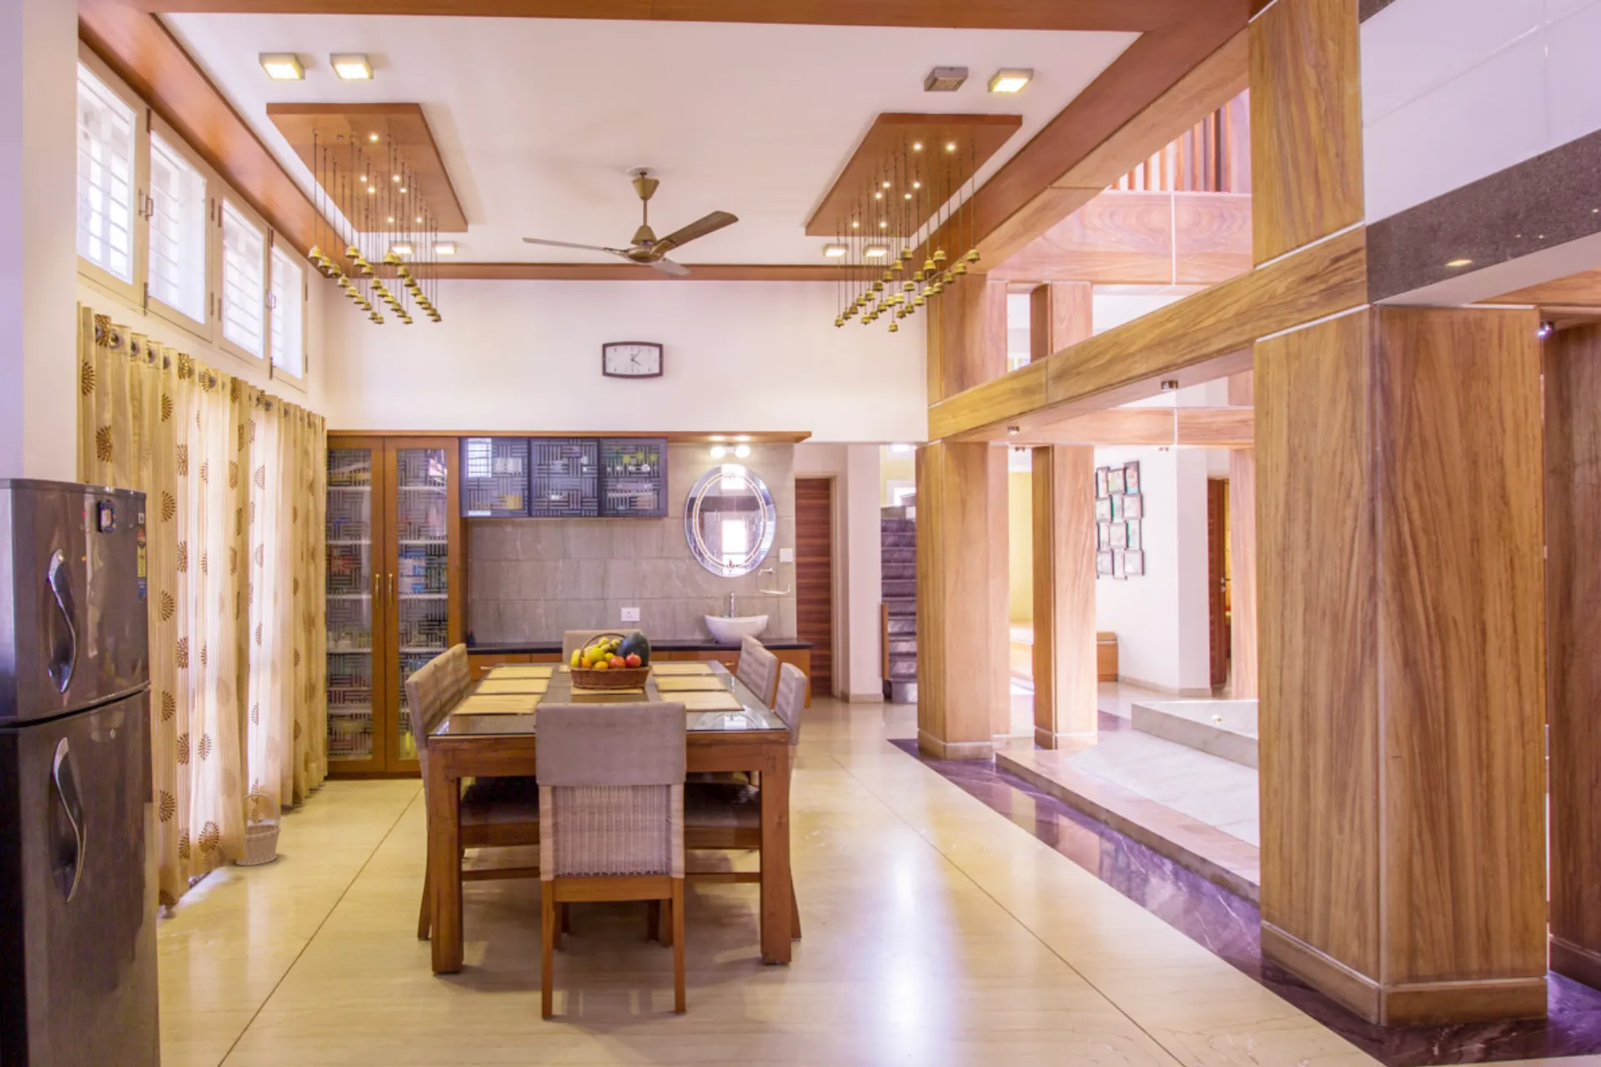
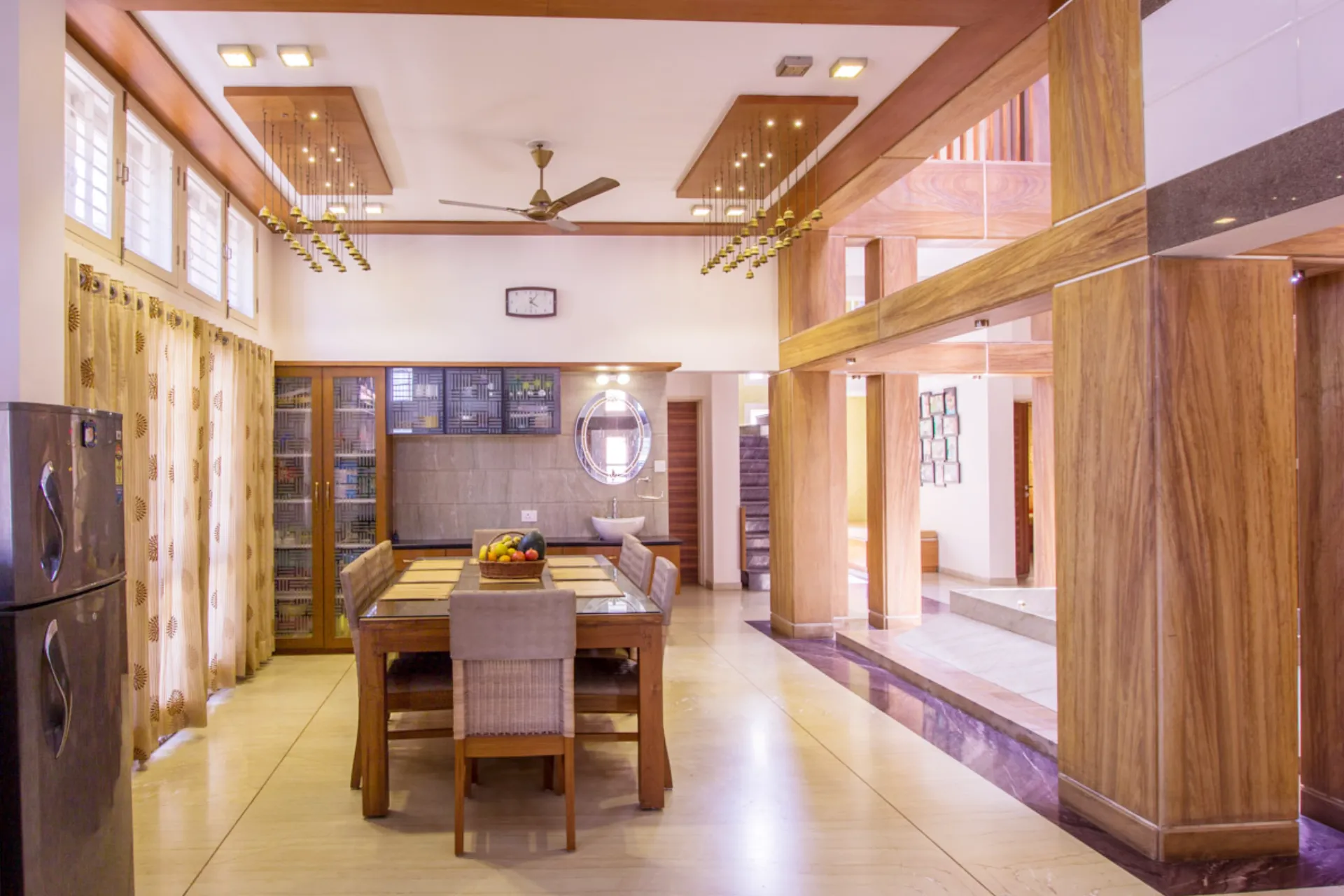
- basket [235,792,282,866]
